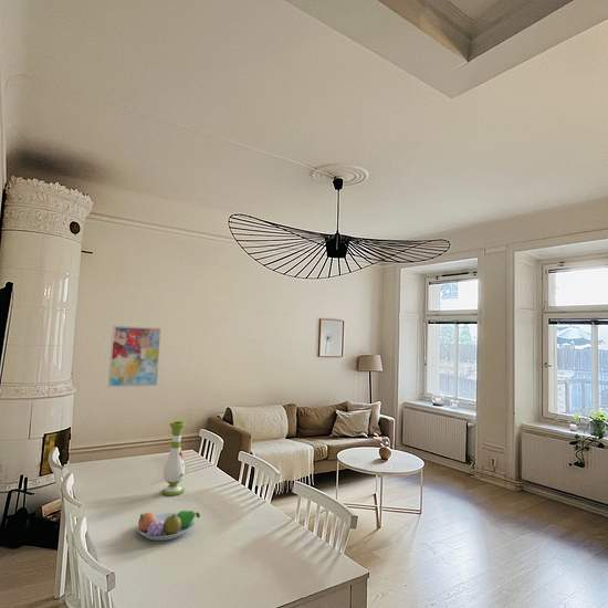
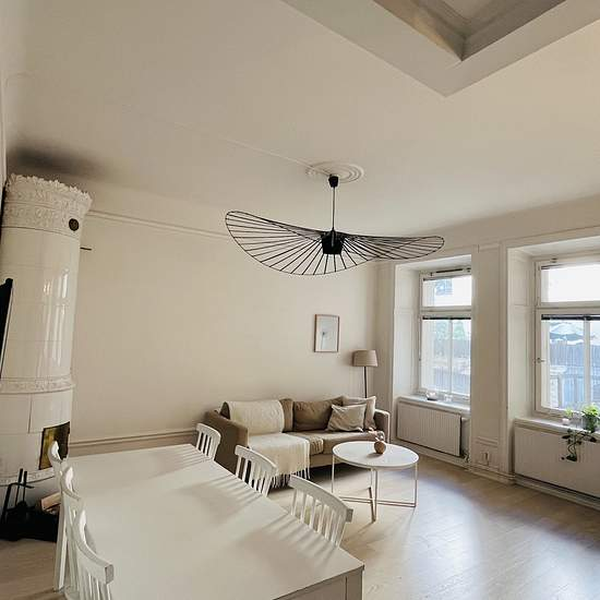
- vase [161,420,186,496]
- fruit bowl [135,510,201,542]
- wall art [107,325,161,388]
